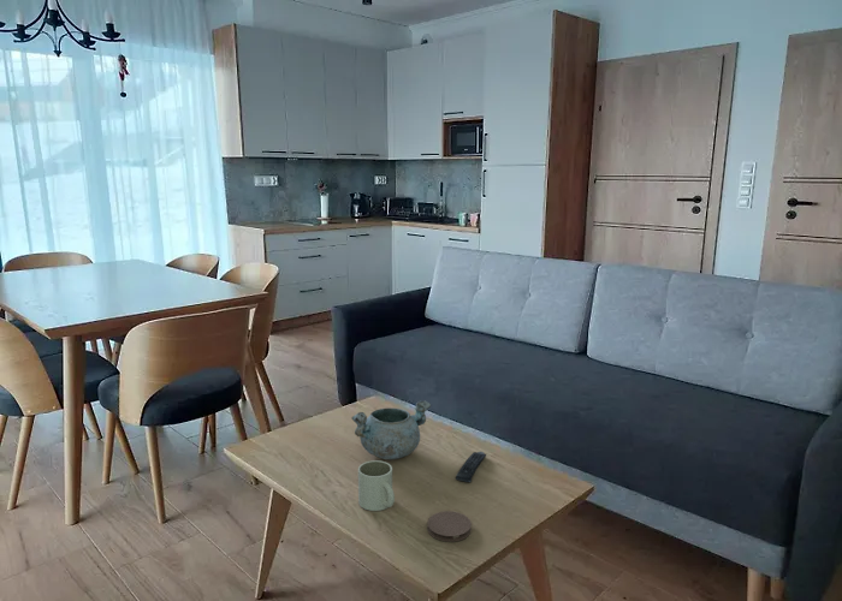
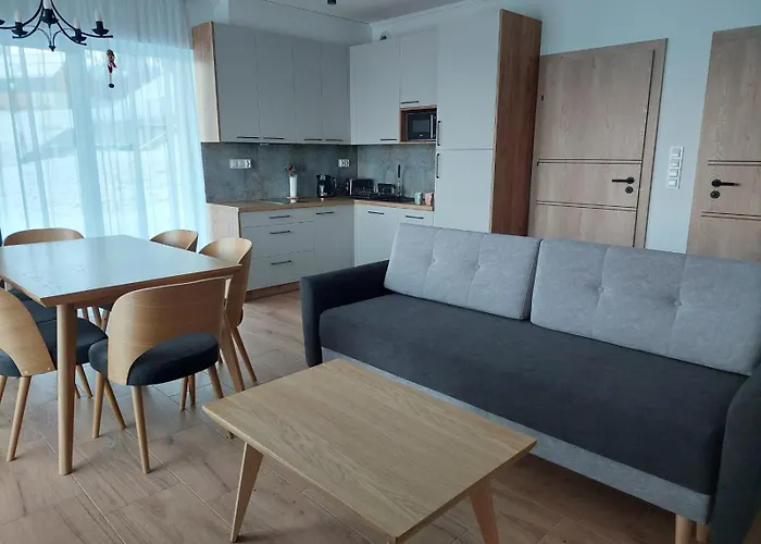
- remote control [455,451,487,483]
- decorative bowl [350,399,432,460]
- mug [357,459,396,512]
- coaster [426,510,473,543]
